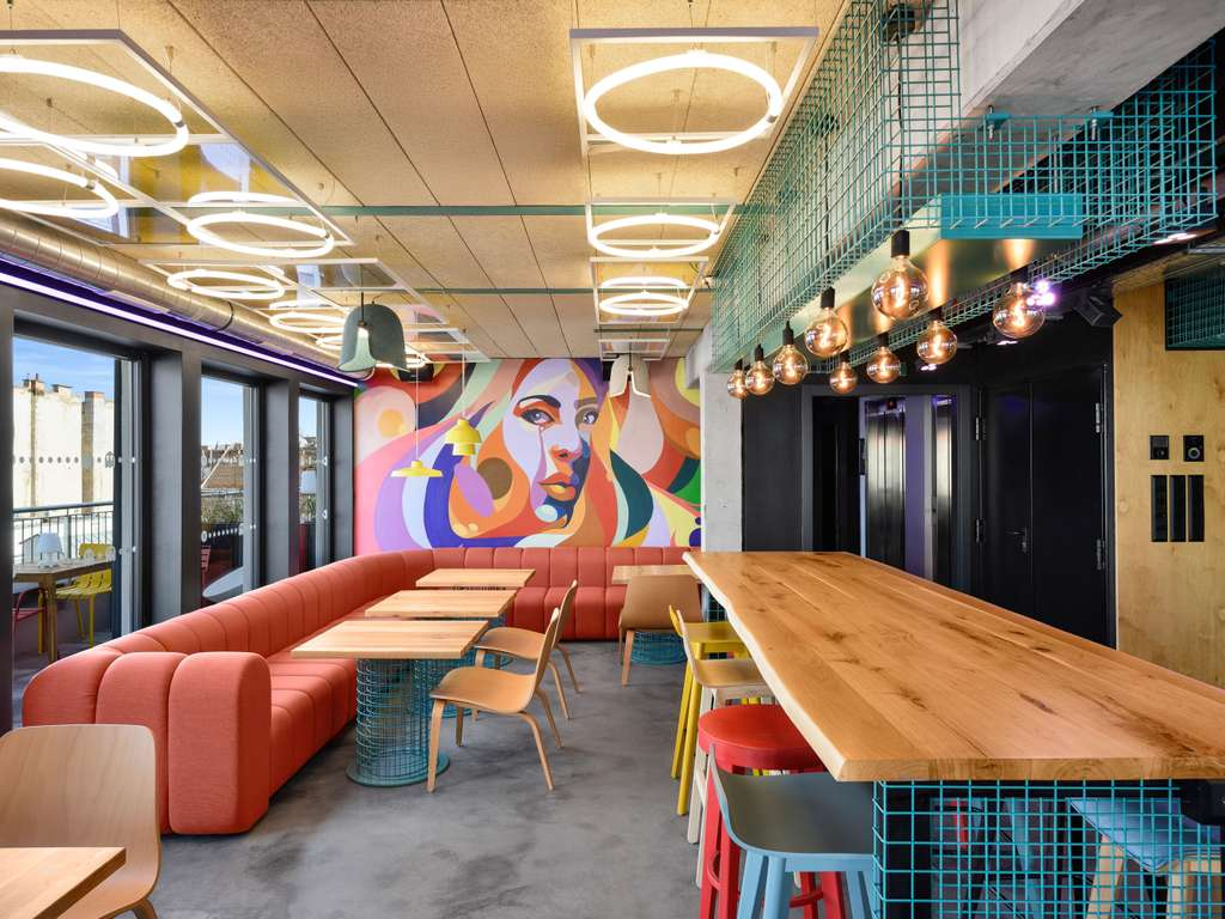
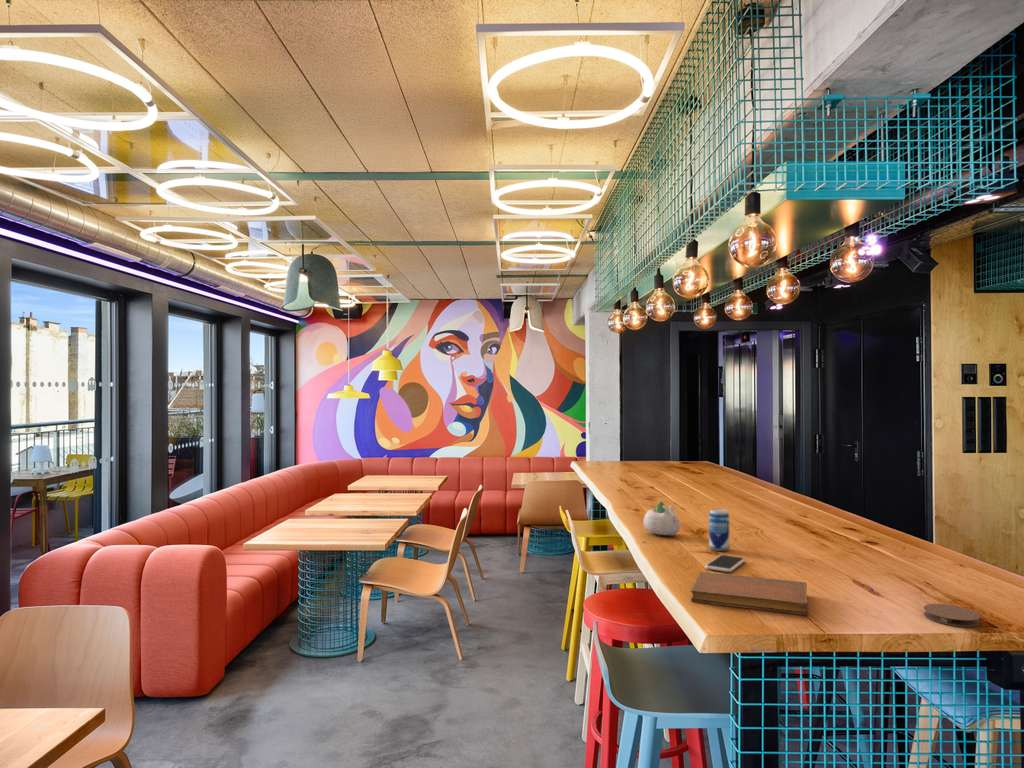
+ smartphone [704,554,746,573]
+ coaster [923,603,981,628]
+ beverage can [708,508,731,552]
+ succulent planter [642,500,682,537]
+ notebook [690,571,809,616]
